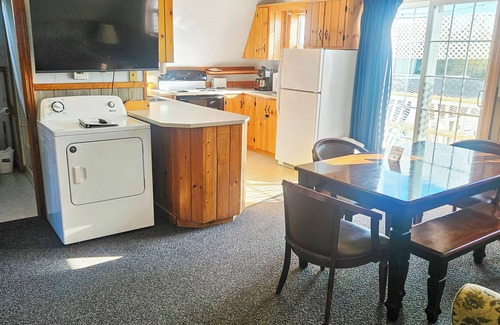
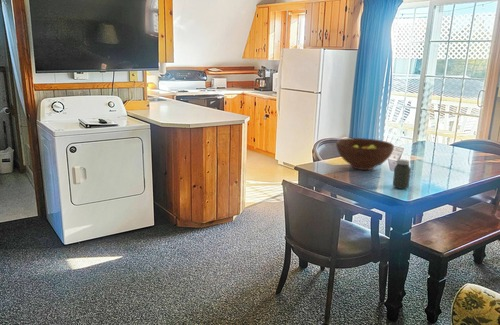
+ jar [392,158,412,190]
+ fruit bowl [335,137,395,171]
